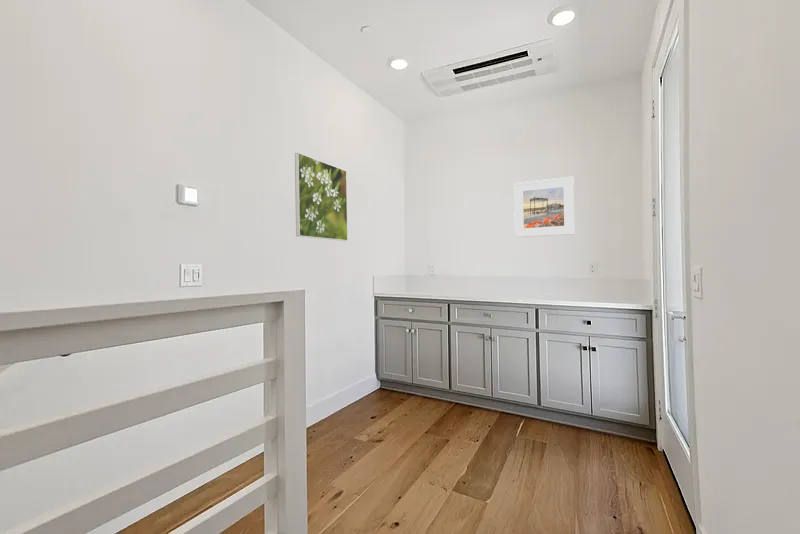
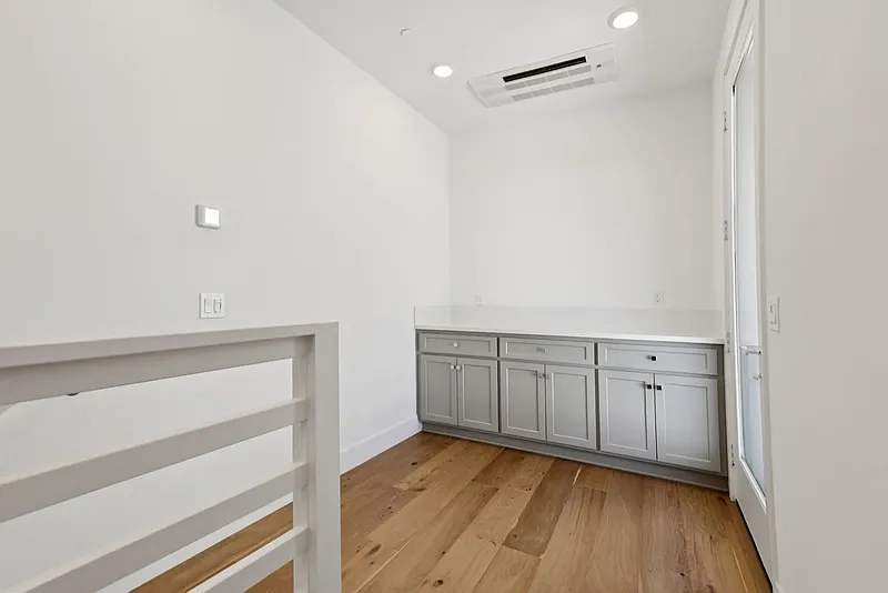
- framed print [294,152,349,242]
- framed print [513,176,575,238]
